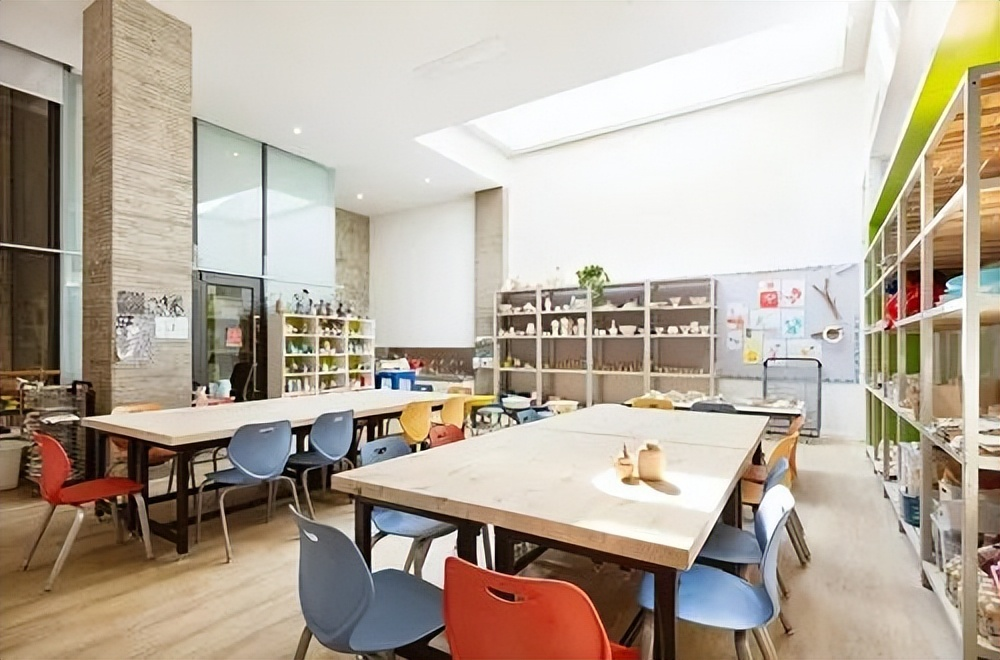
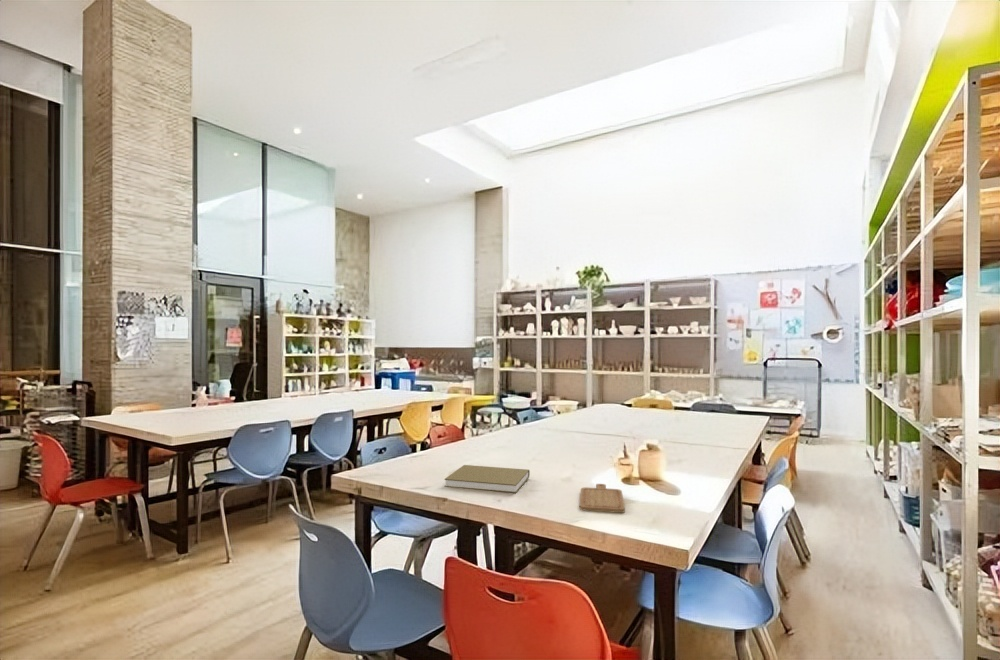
+ book [444,464,531,494]
+ chopping board [579,483,626,514]
